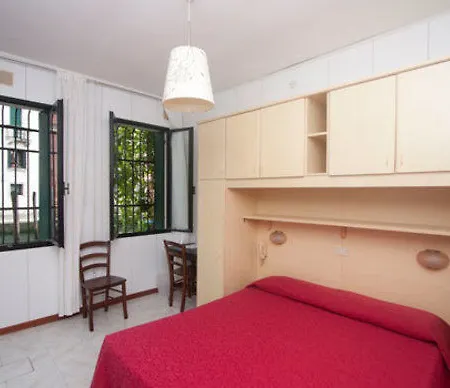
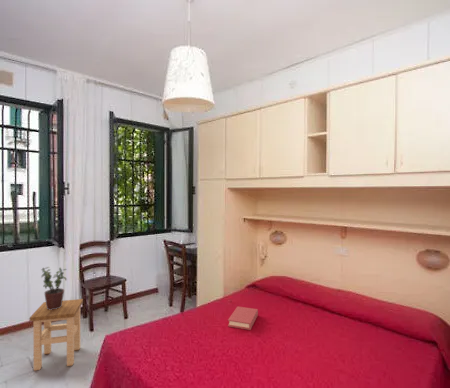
+ book [227,306,259,331]
+ stool [29,298,84,371]
+ potted plant [40,266,68,310]
